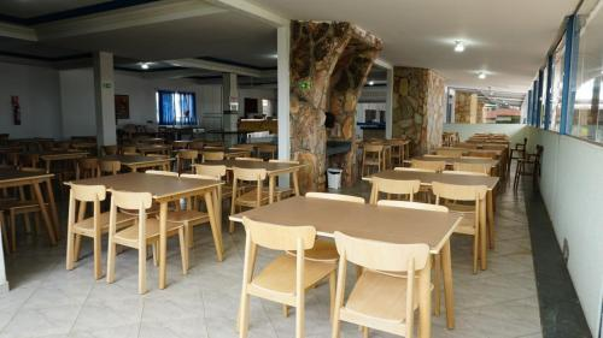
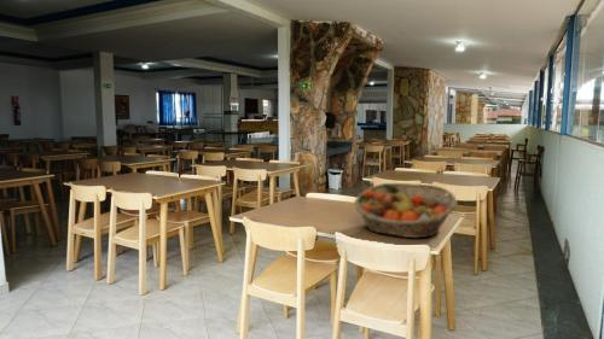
+ fruit basket [353,182,458,239]
